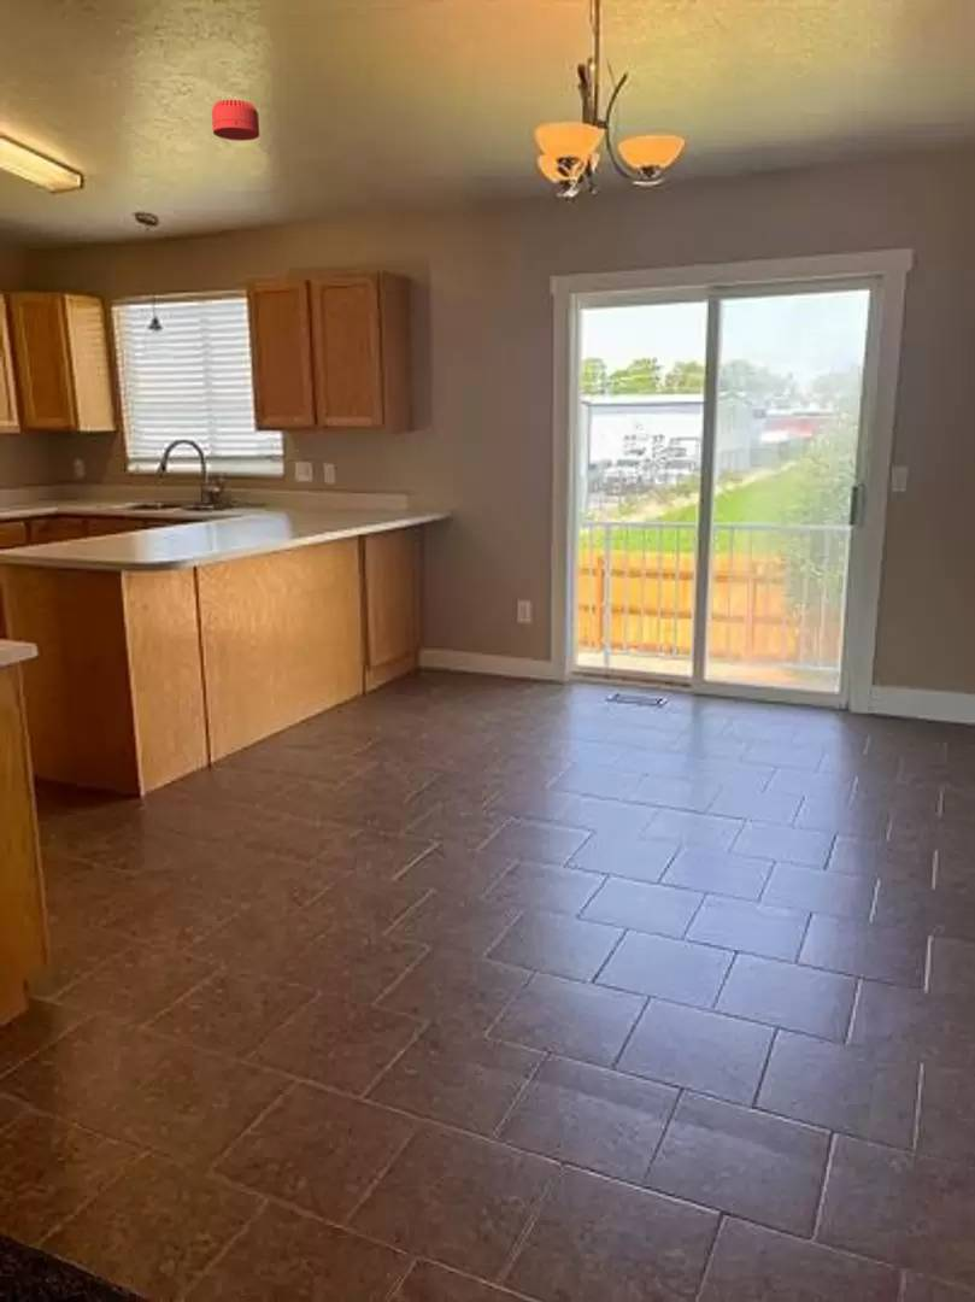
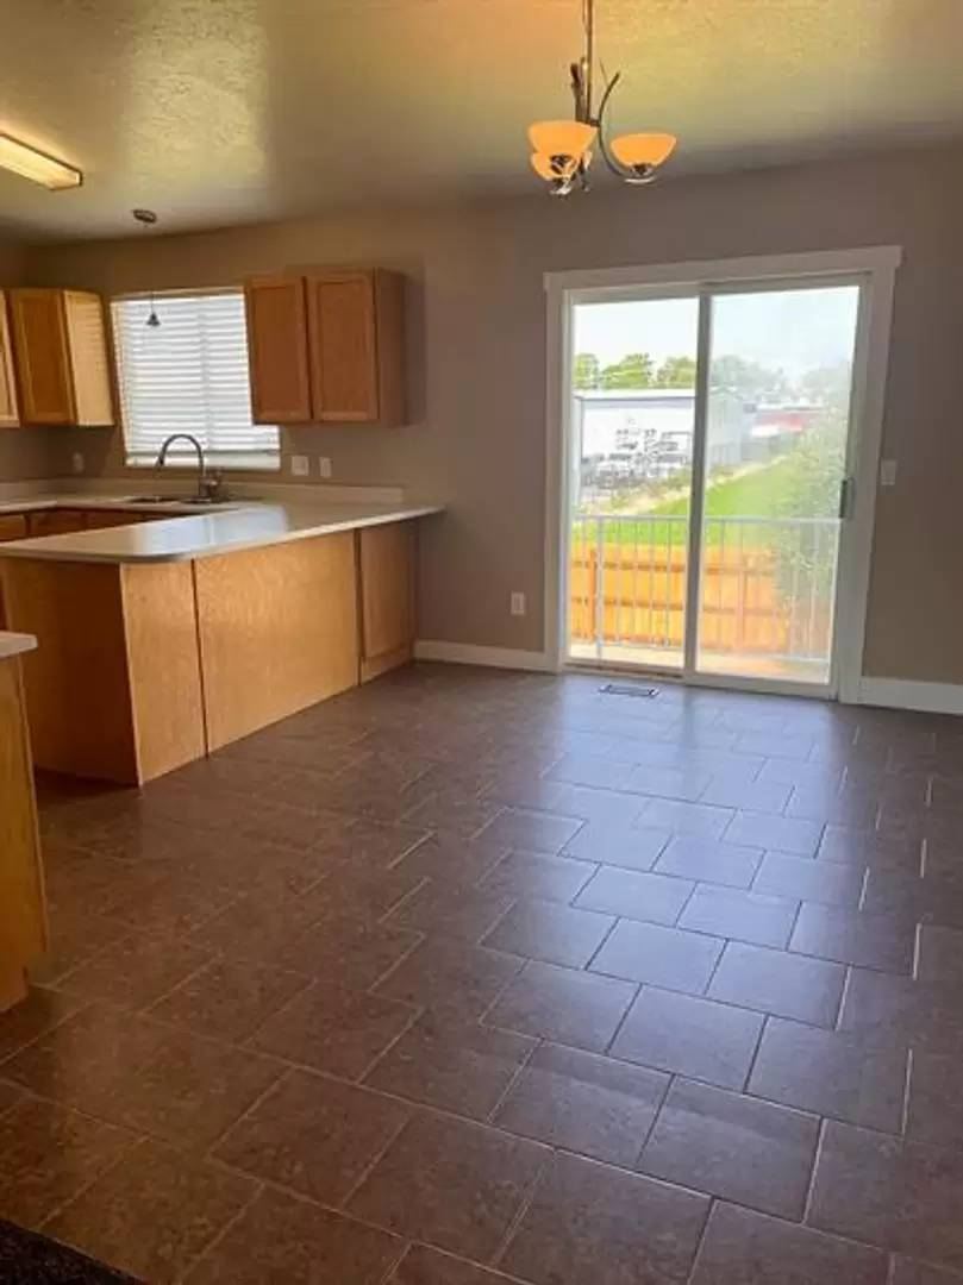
- smoke detector [211,99,260,142]
